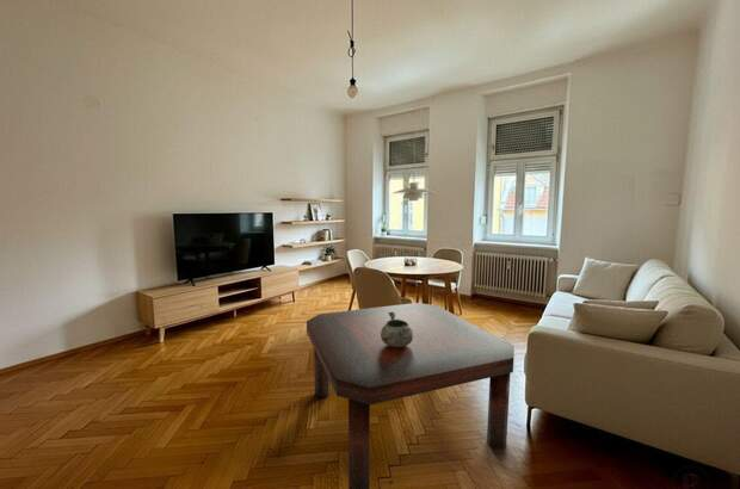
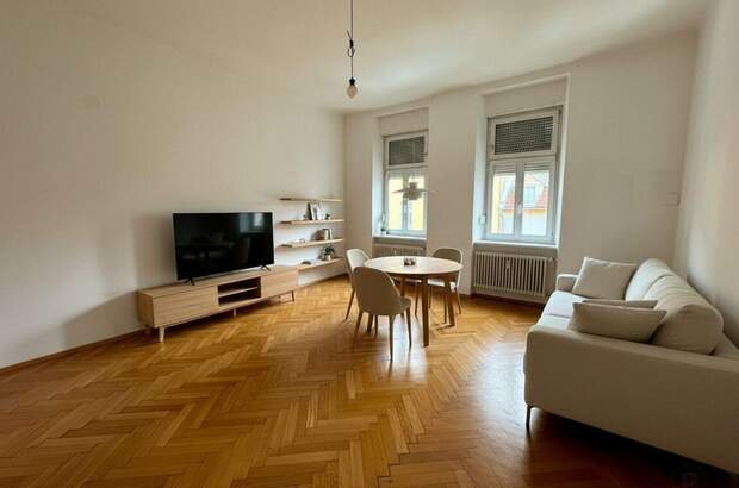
- coffee table [306,302,516,489]
- decorative bowl [381,312,413,347]
